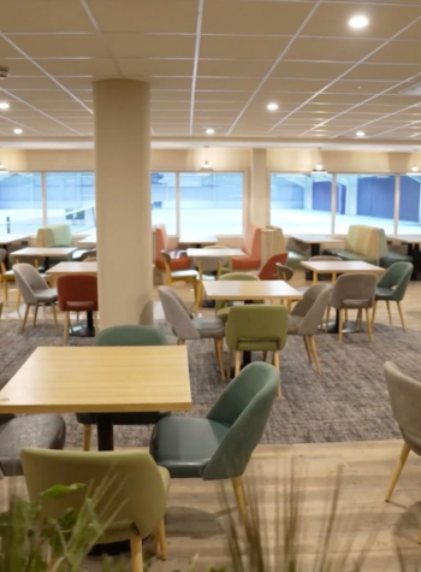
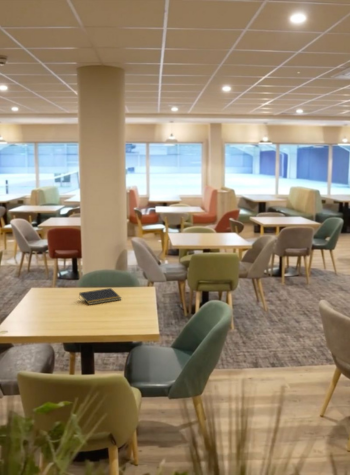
+ notepad [78,287,122,306]
